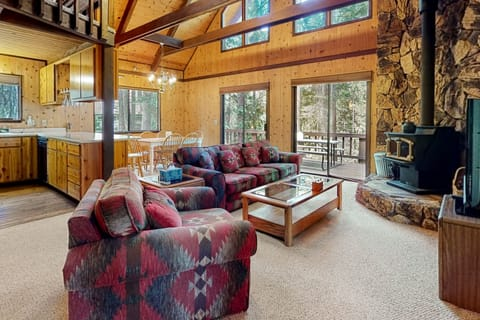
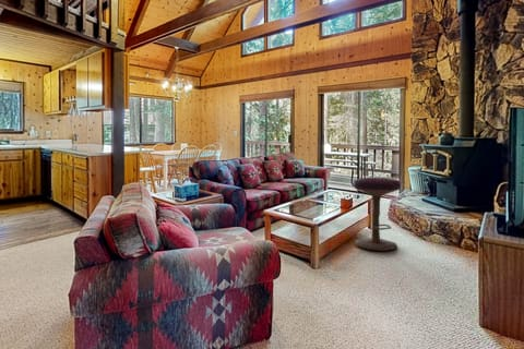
+ stool [353,176,402,252]
